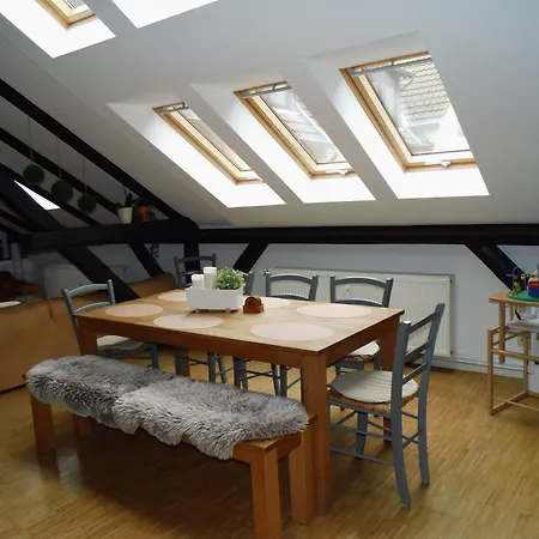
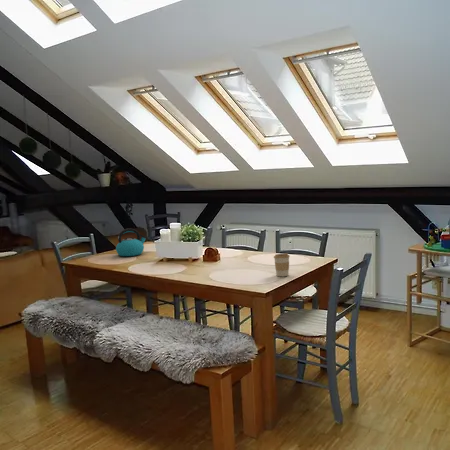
+ kettle [115,227,148,257]
+ coffee cup [273,252,291,277]
